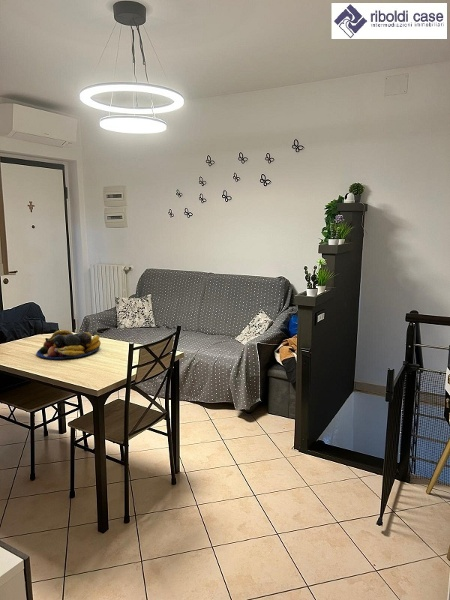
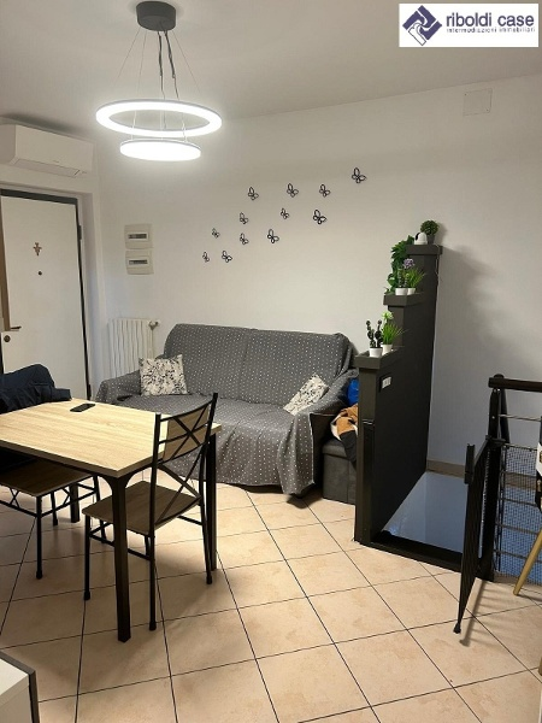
- fruit bowl [36,329,102,360]
